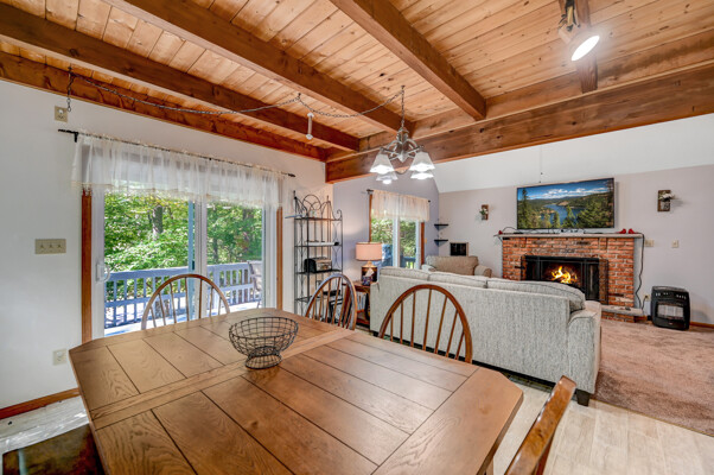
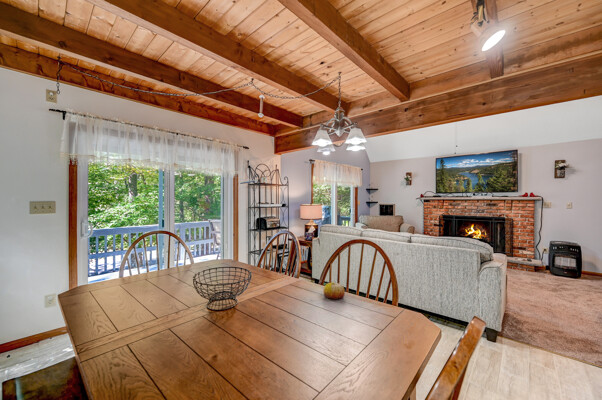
+ fruit [323,281,346,300]
